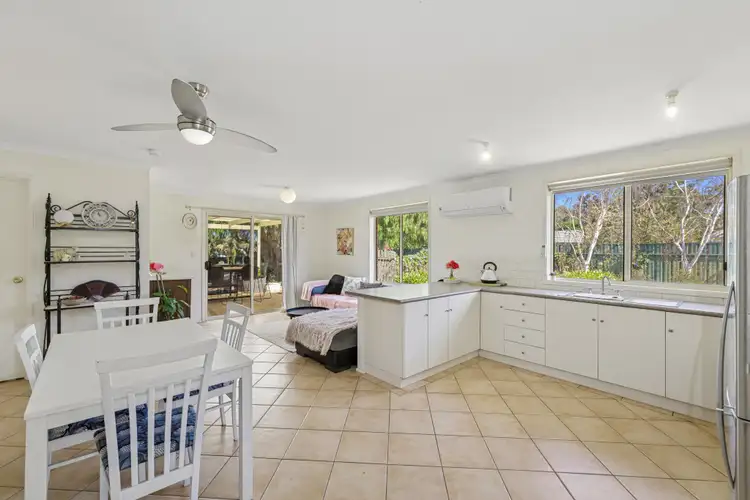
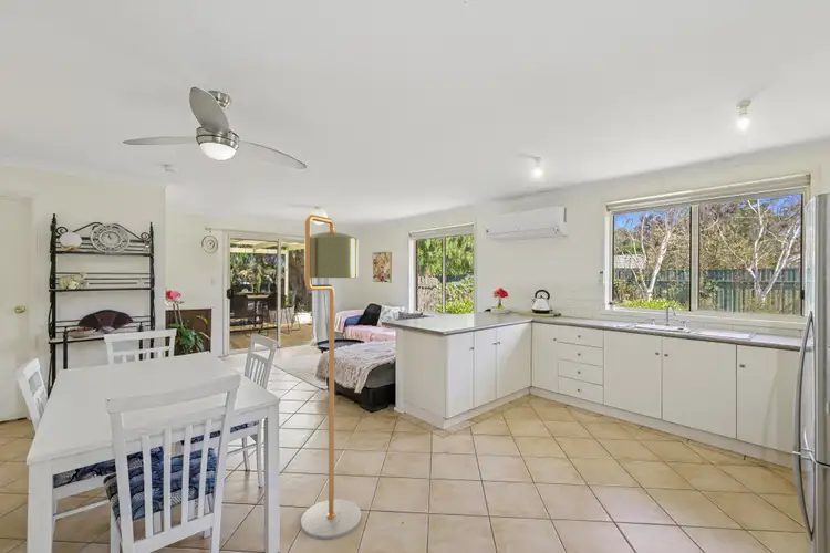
+ floor lamp [300,213,362,541]
